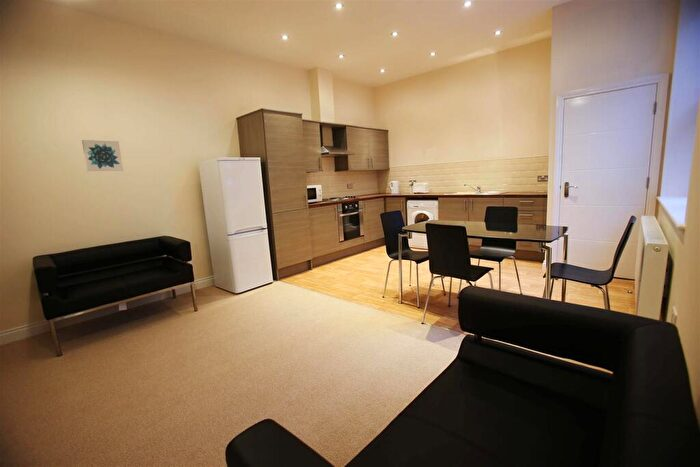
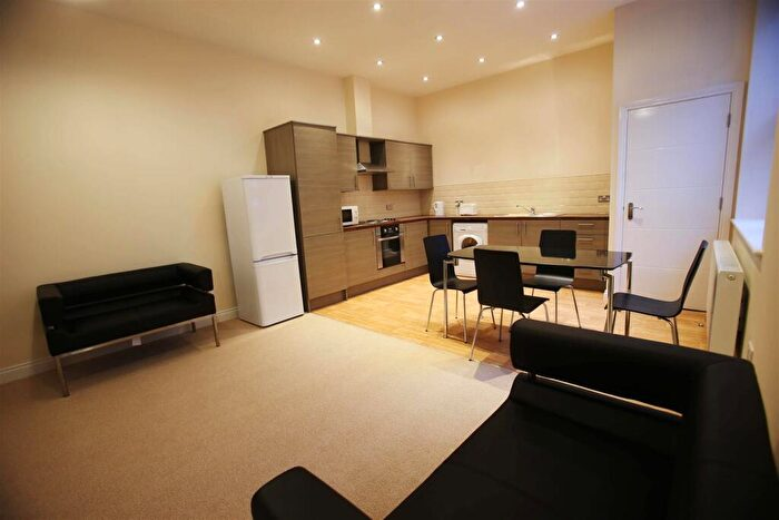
- wall art [81,139,124,172]
